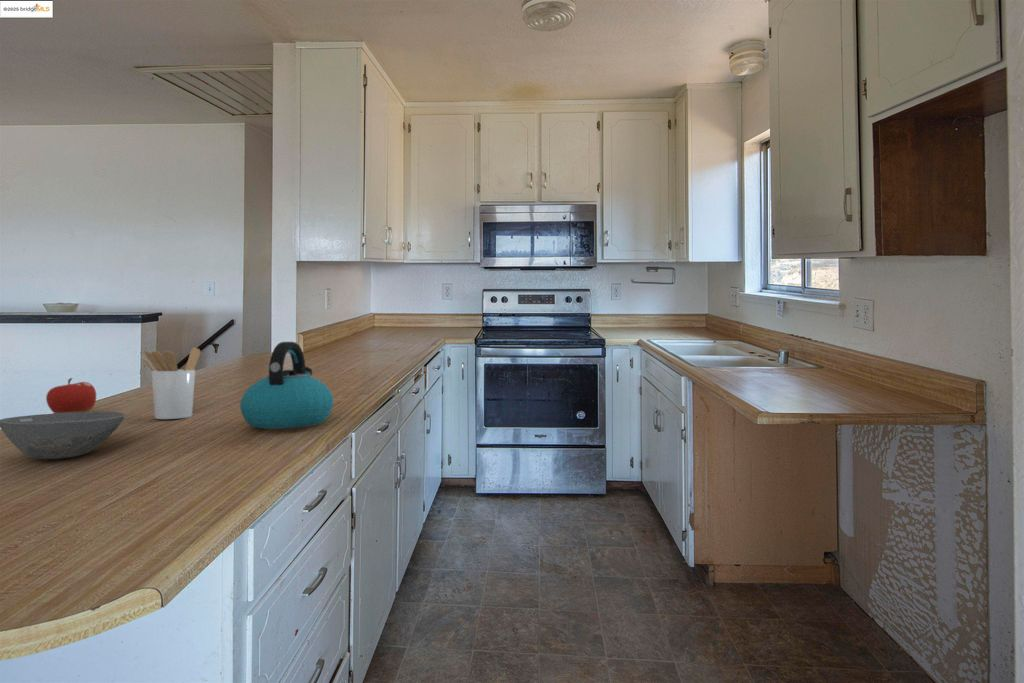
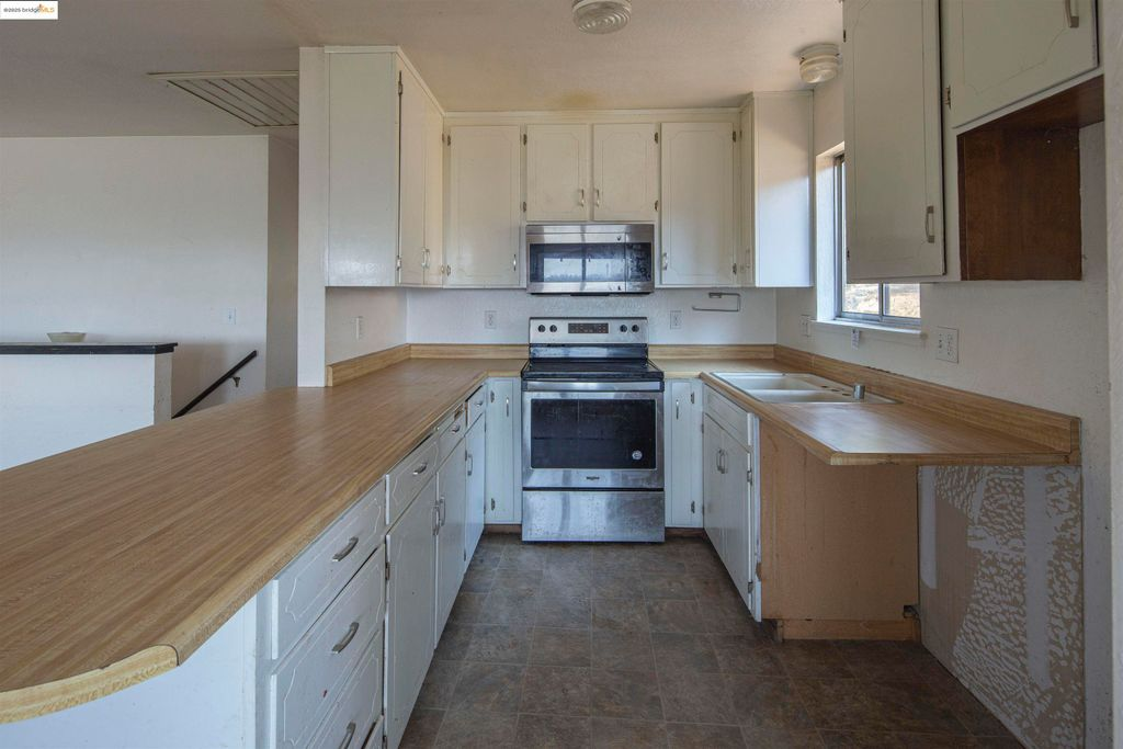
- kettle [239,341,335,430]
- bowl [0,411,126,460]
- fruit [45,377,97,414]
- utensil holder [141,346,201,420]
